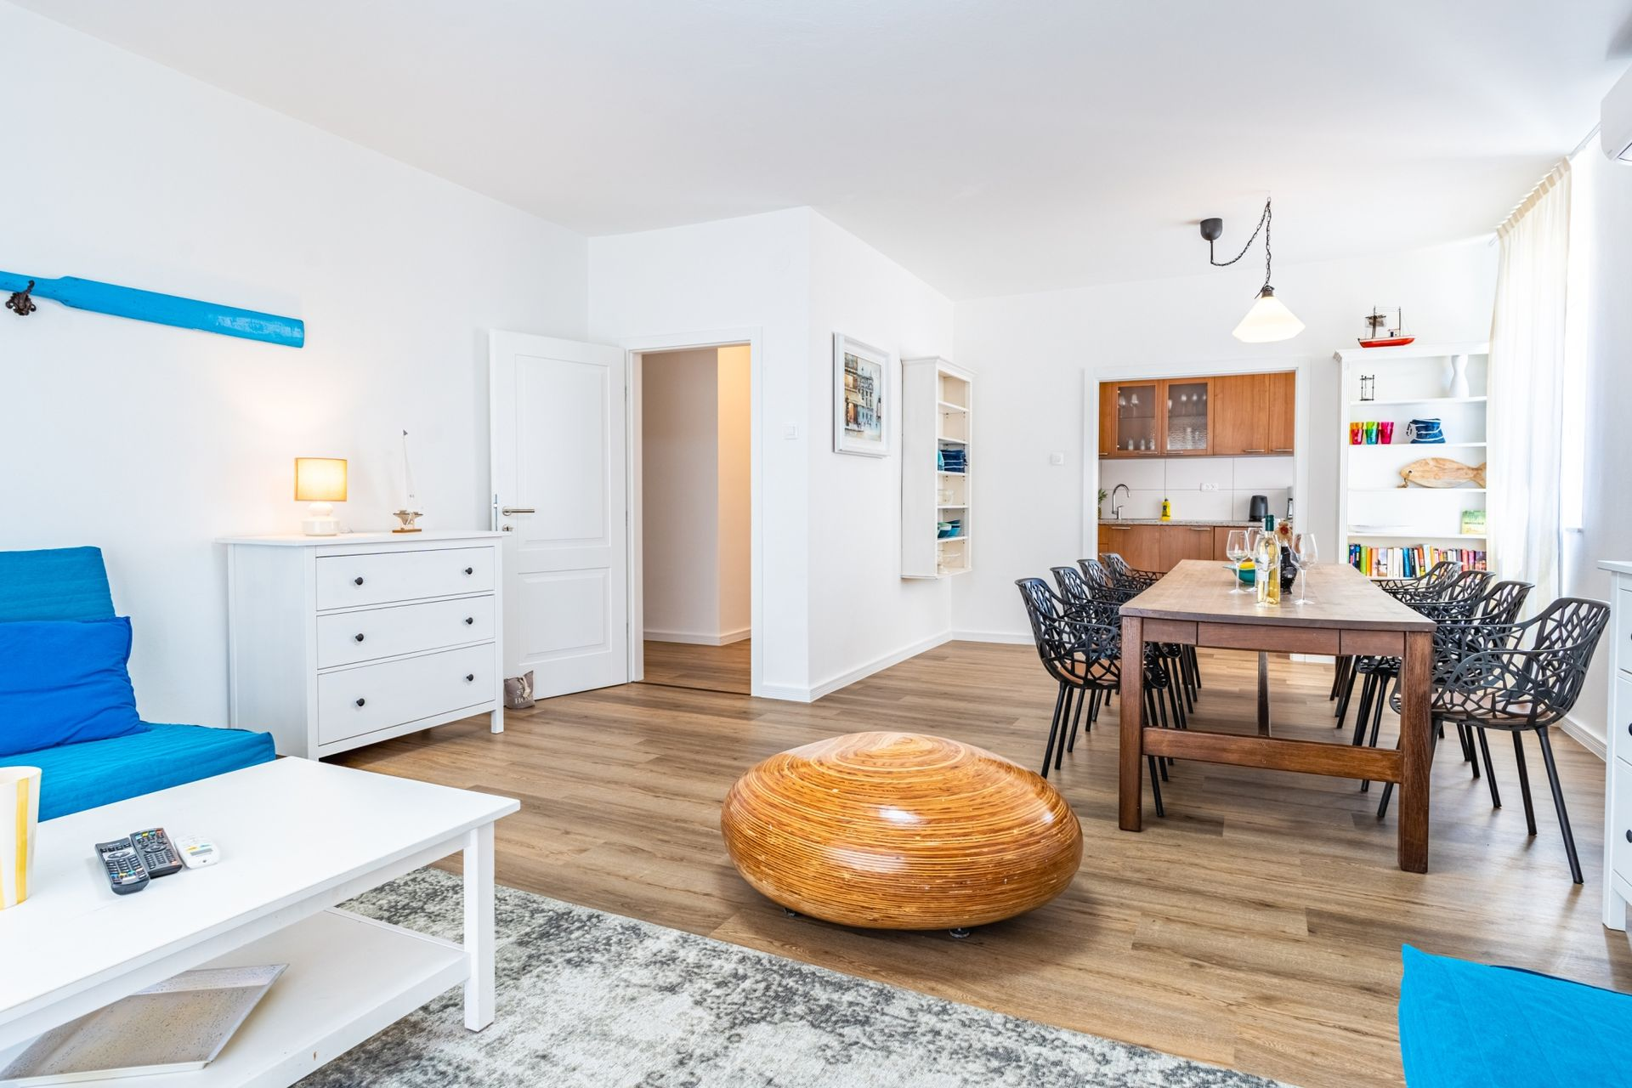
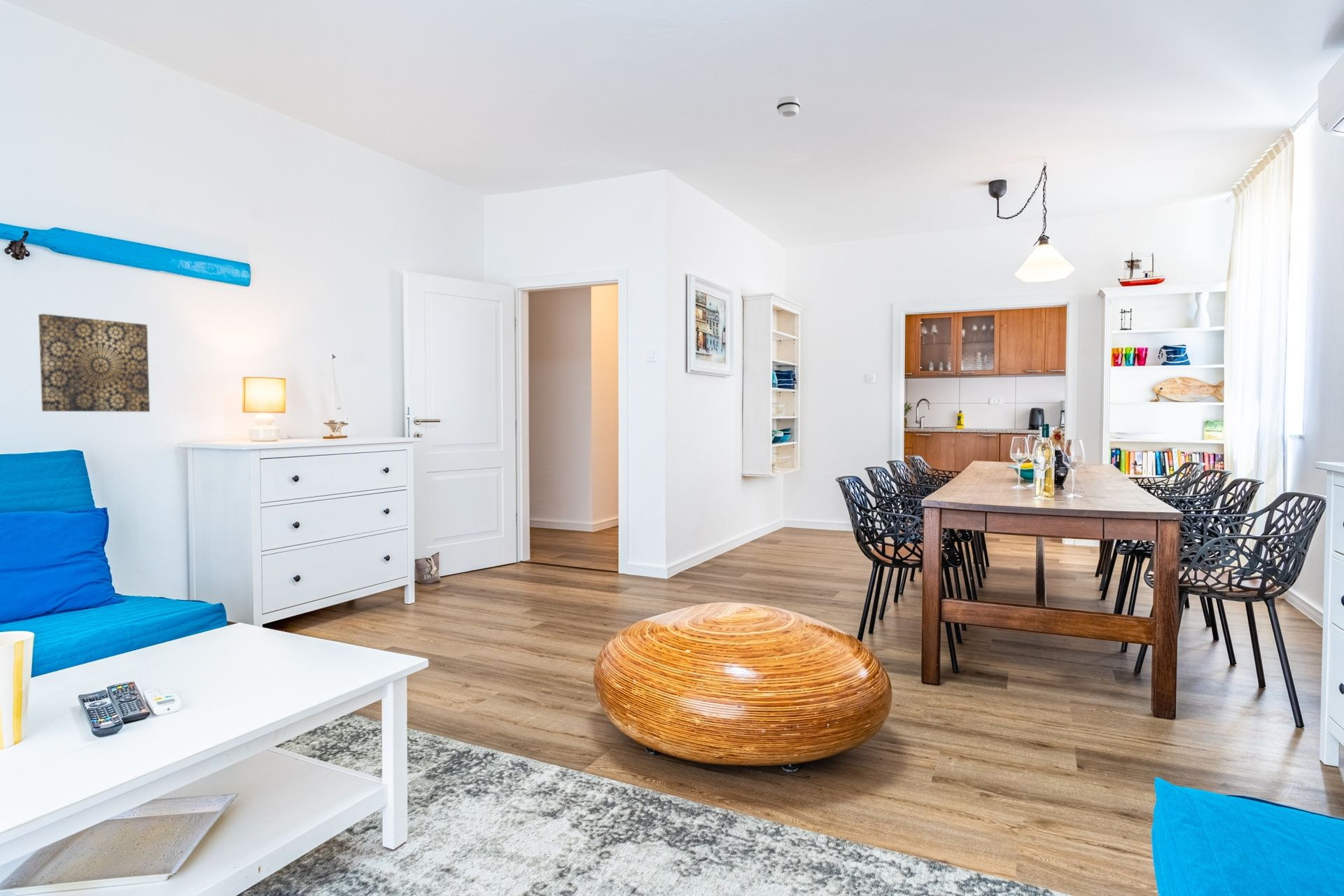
+ smoke detector [776,95,801,118]
+ wall art [38,313,151,412]
